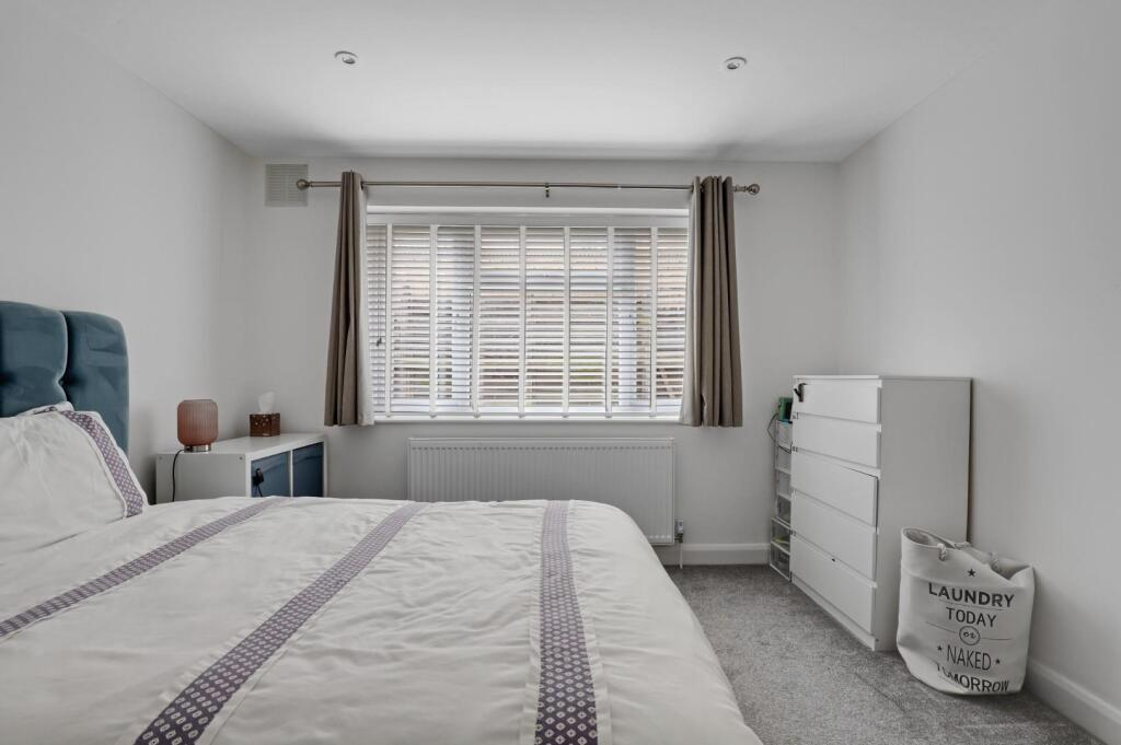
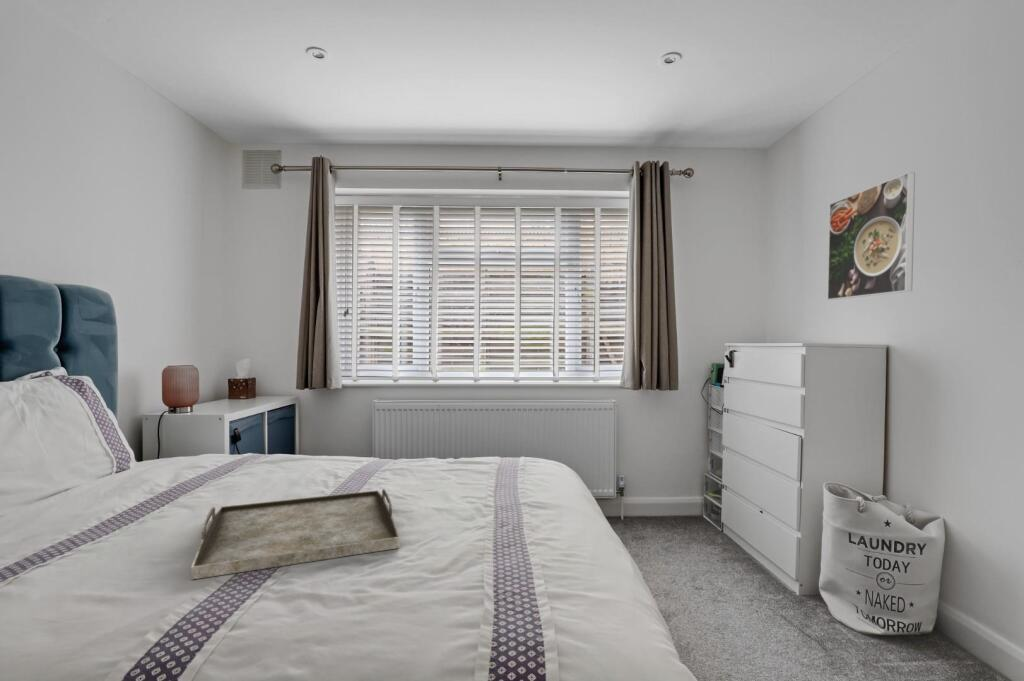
+ serving tray [190,488,401,581]
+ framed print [826,171,916,301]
